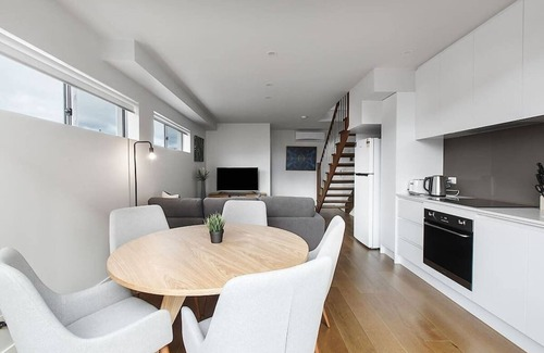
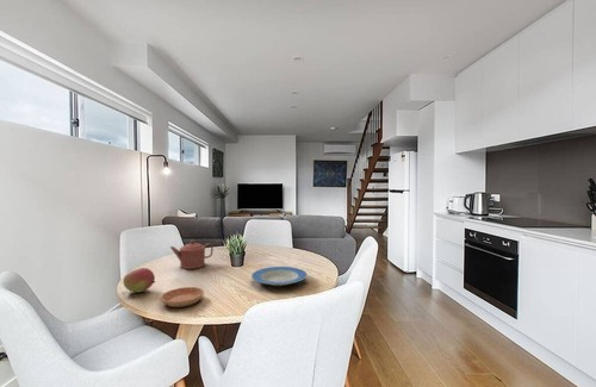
+ plate [250,266,309,287]
+ teapot [169,238,215,270]
+ fruit [122,267,156,293]
+ saucer [160,286,205,308]
